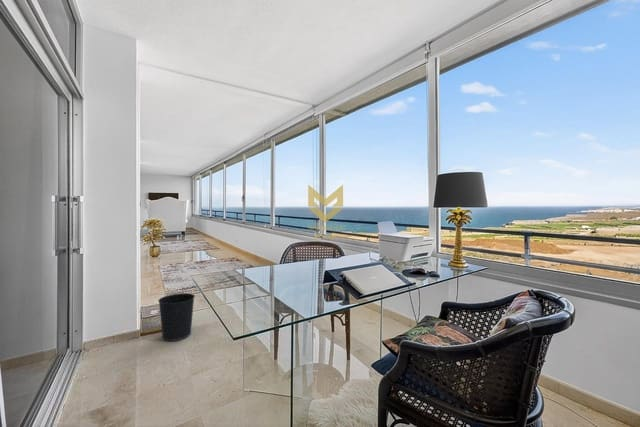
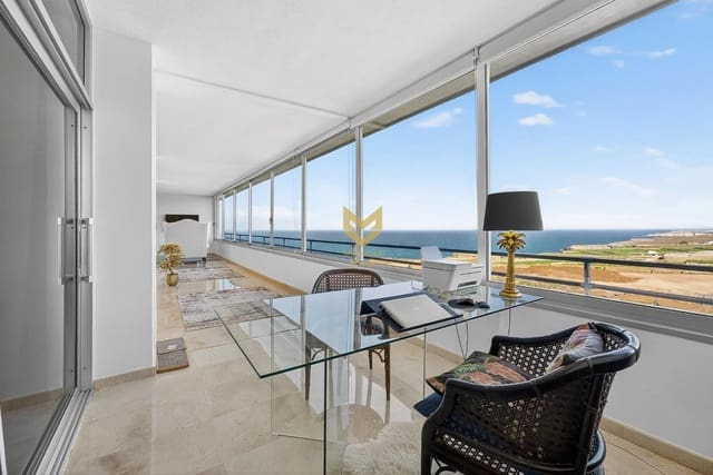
- wastebasket [157,292,196,342]
